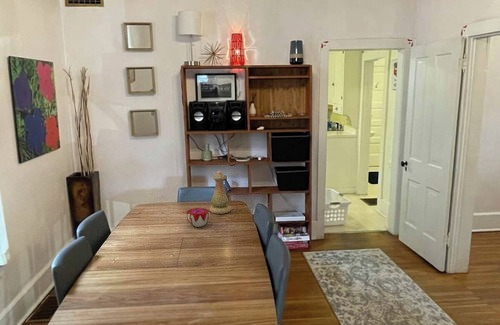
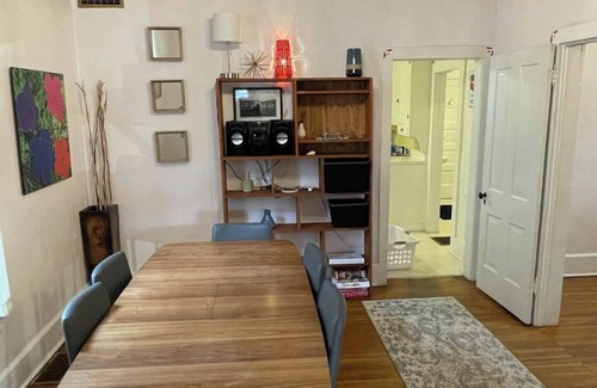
- vase [209,169,232,215]
- decorative bowl [185,207,211,228]
